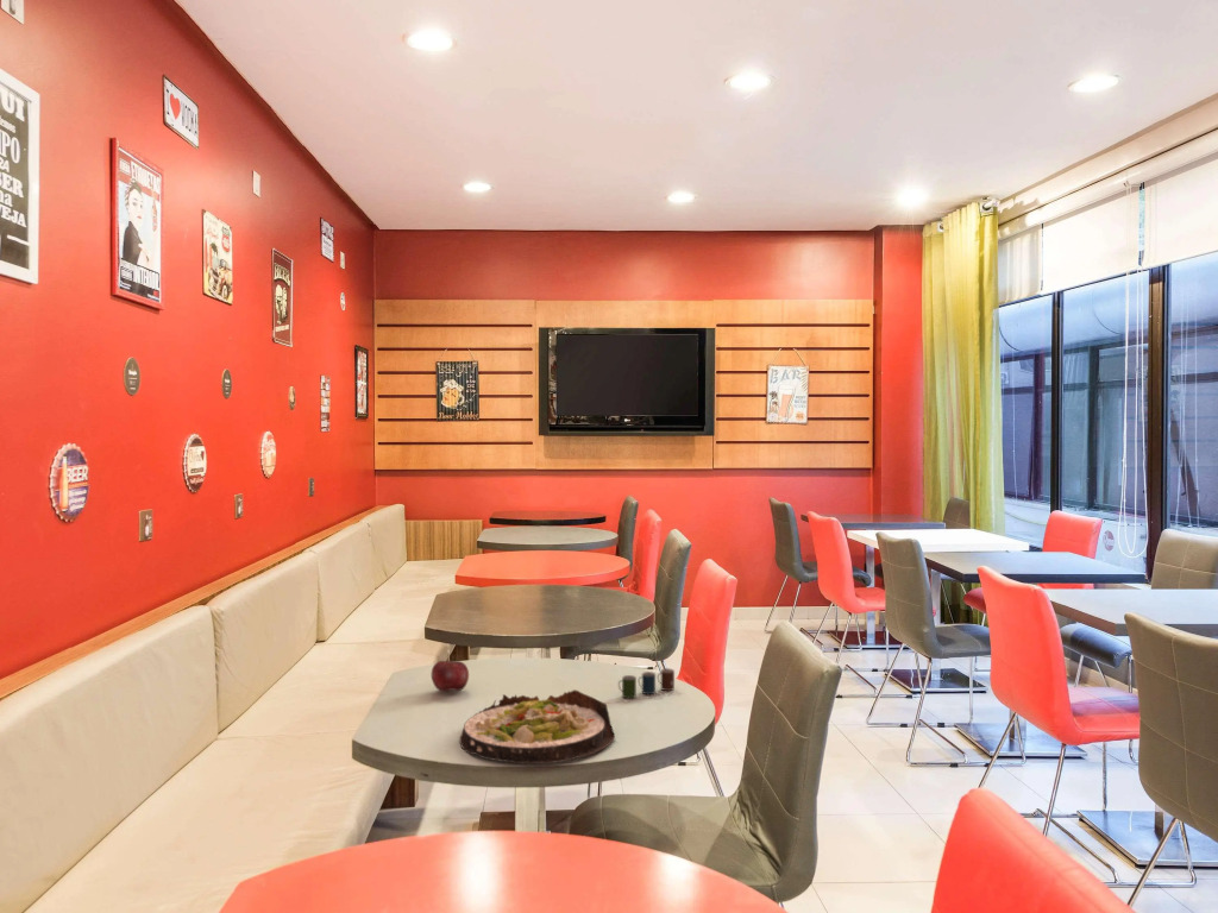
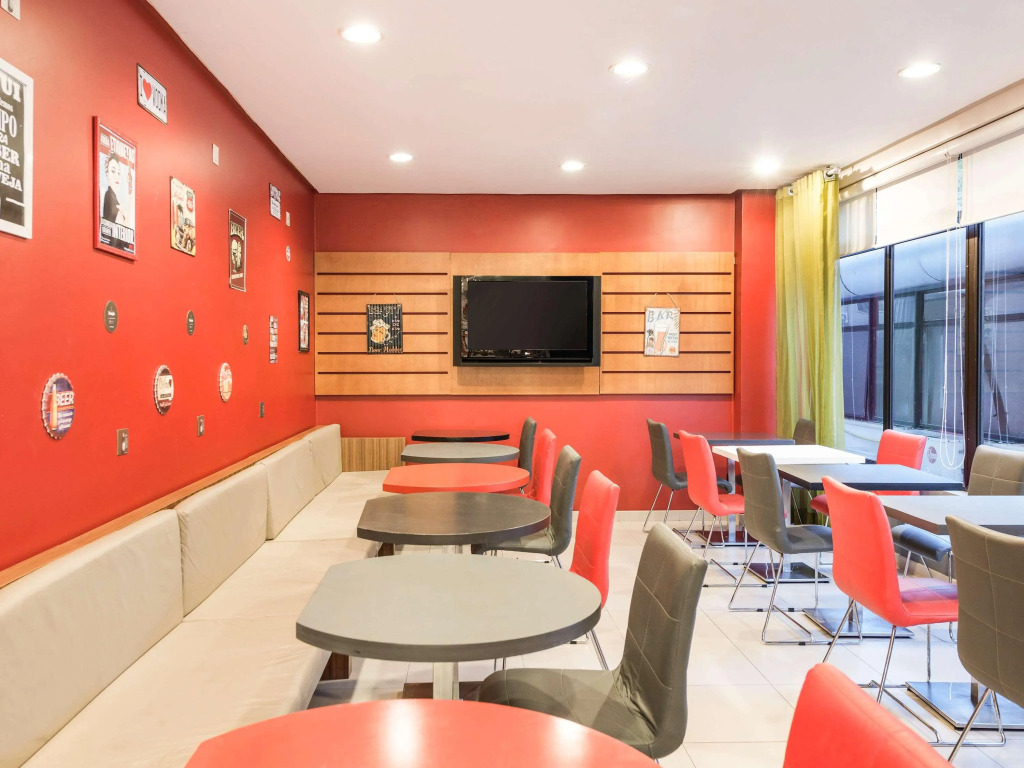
- apple [431,654,470,692]
- salad plate [458,688,616,766]
- cup [617,667,676,699]
